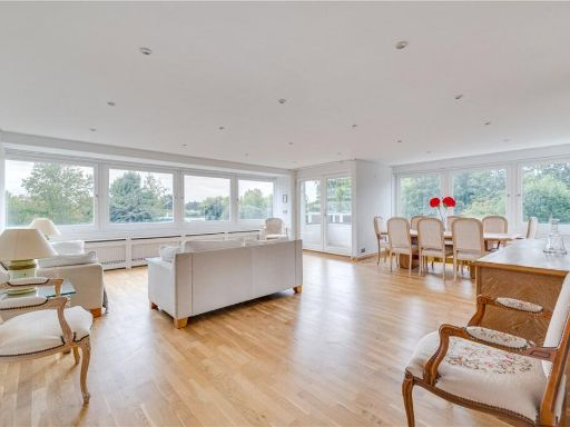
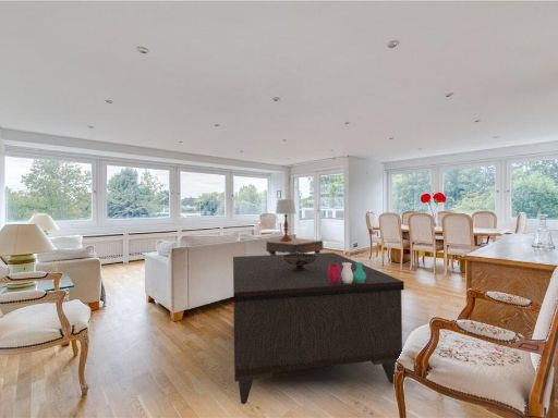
+ coffee table [232,251,405,405]
+ side table [265,236,324,255]
+ table lamp [275,198,298,242]
+ decorative bowl [282,253,317,271]
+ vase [328,261,366,284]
